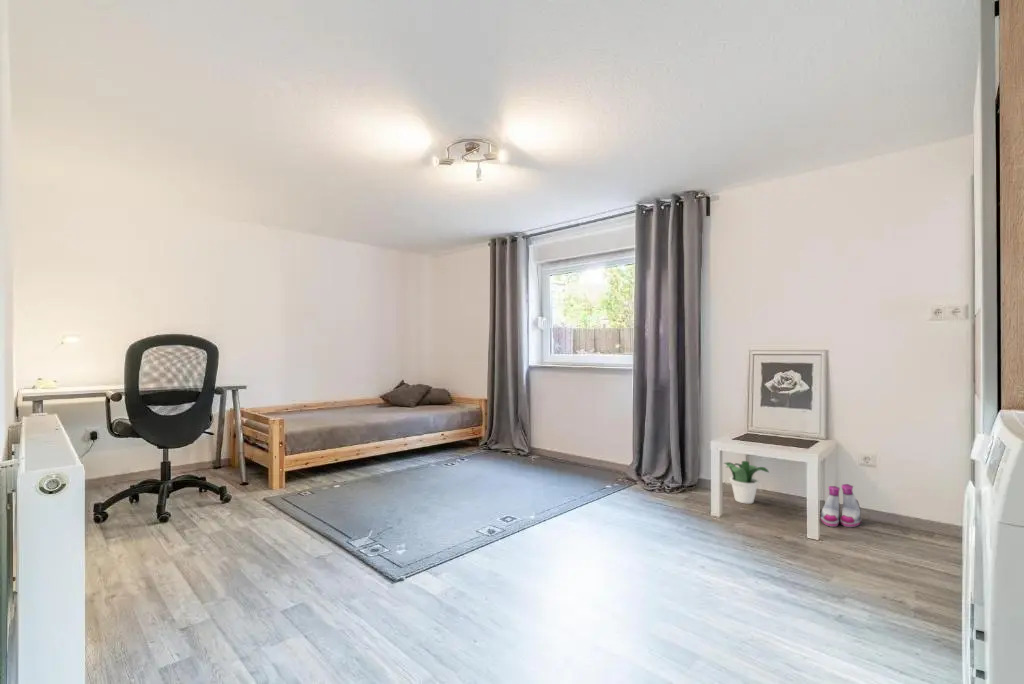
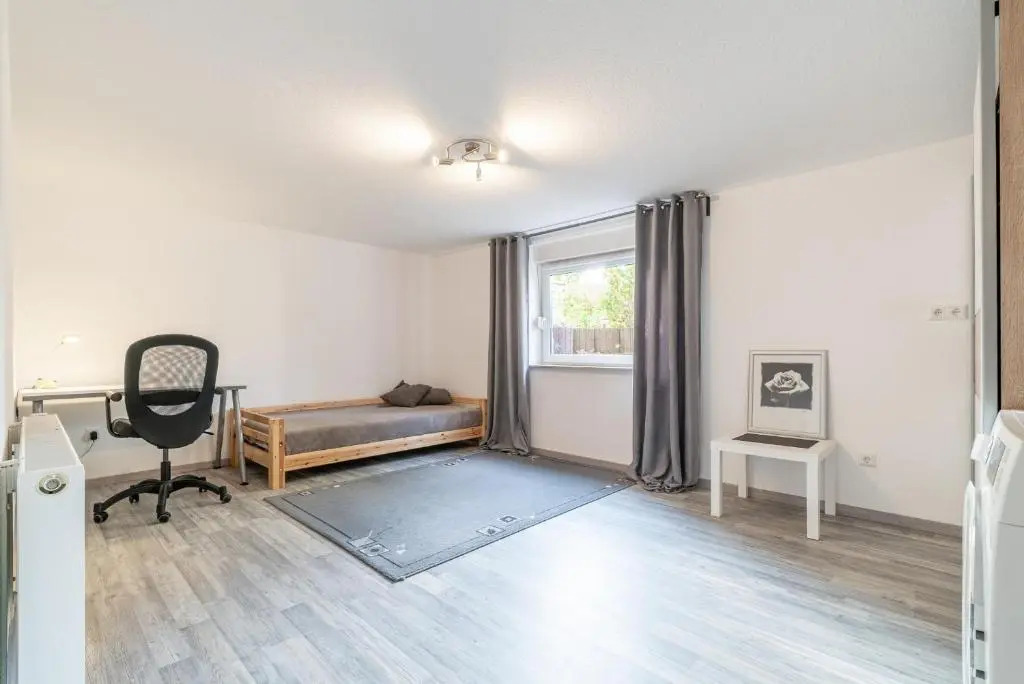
- boots [819,483,862,528]
- potted plant [723,460,770,504]
